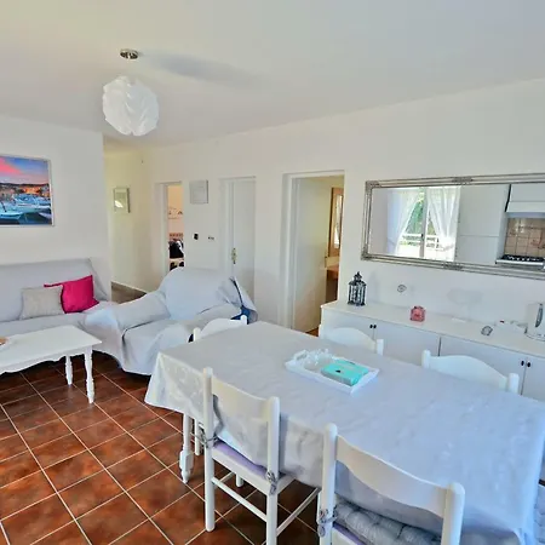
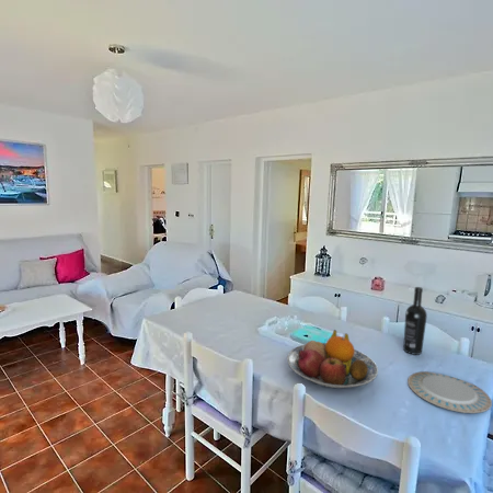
+ chinaware [406,370,493,414]
+ fruit bowl [286,329,379,389]
+ wine bottle [402,286,428,356]
